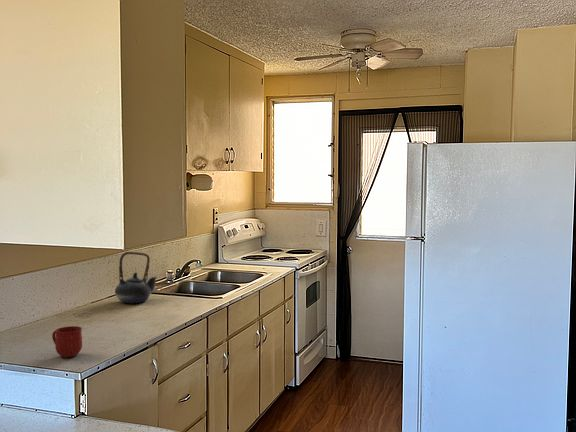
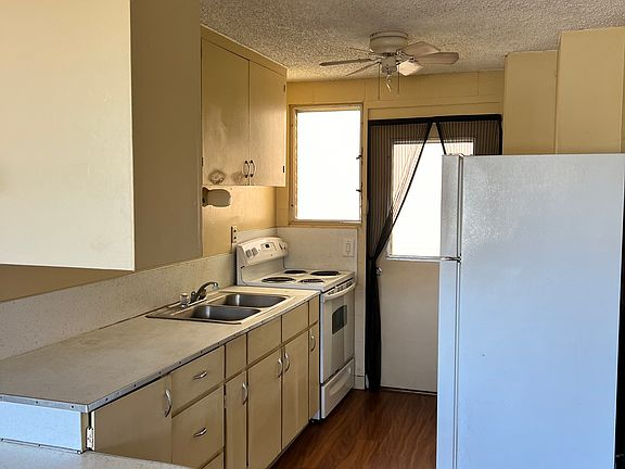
- mug [51,325,83,358]
- teapot [114,251,158,305]
